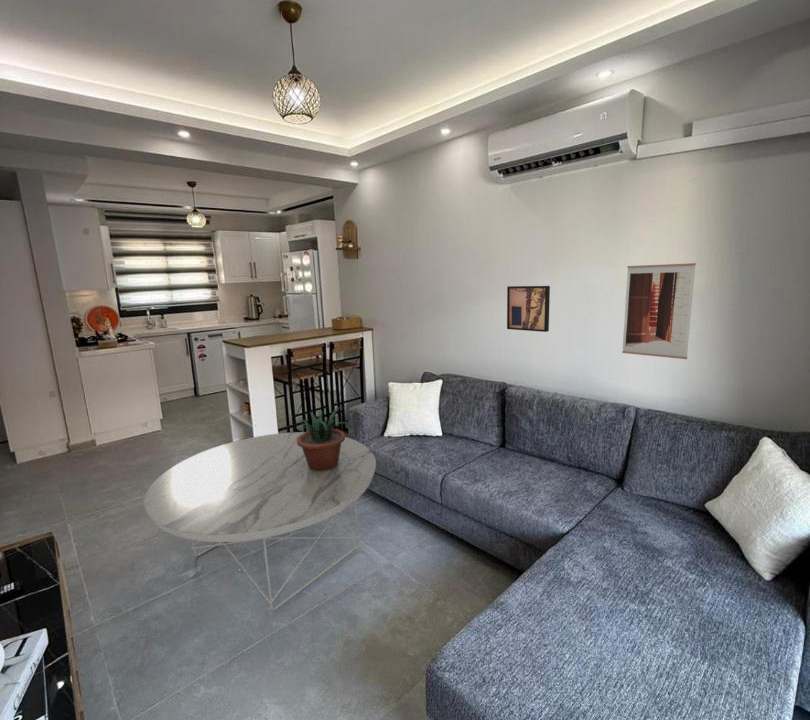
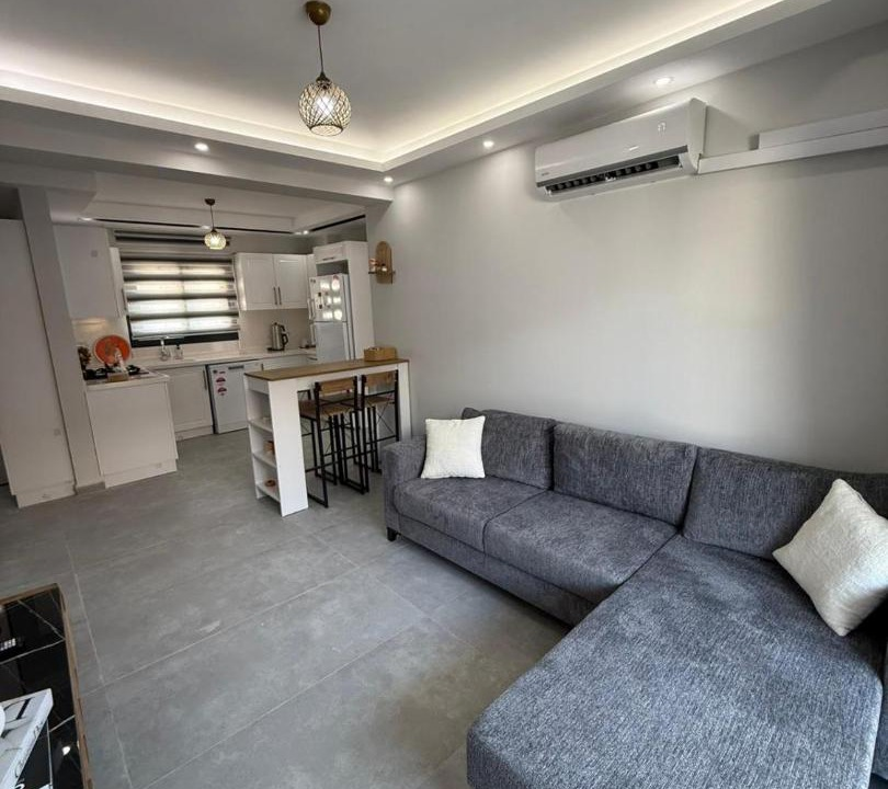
- wall art [621,262,697,360]
- wall art [506,285,551,333]
- potted plant [297,406,354,472]
- coffee table [143,431,377,612]
